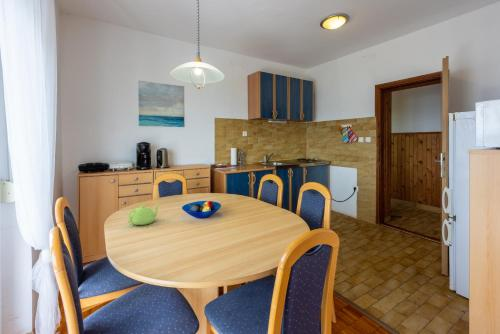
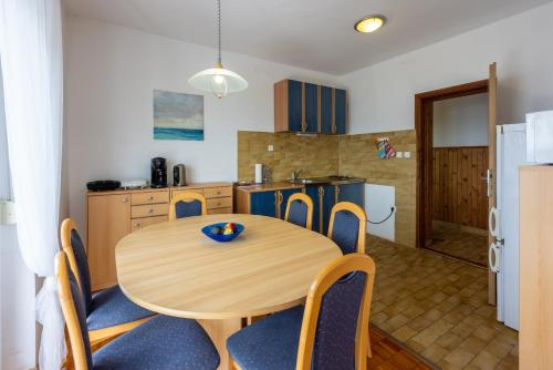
- teapot [126,203,160,226]
